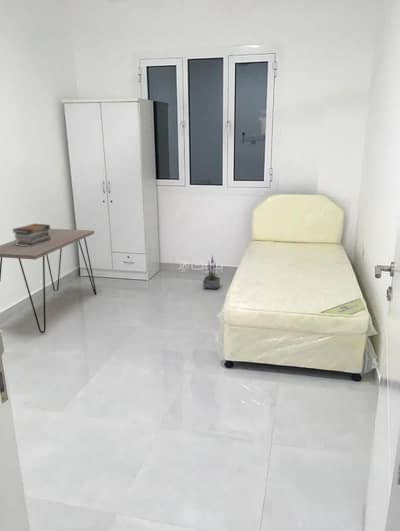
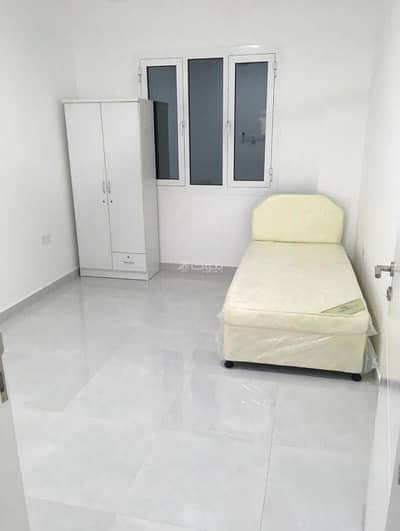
- book stack [11,223,52,247]
- potted plant [202,254,221,290]
- desk [0,228,97,334]
